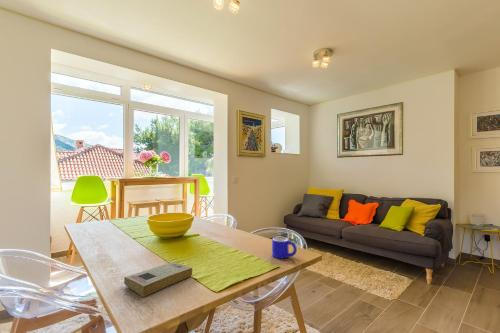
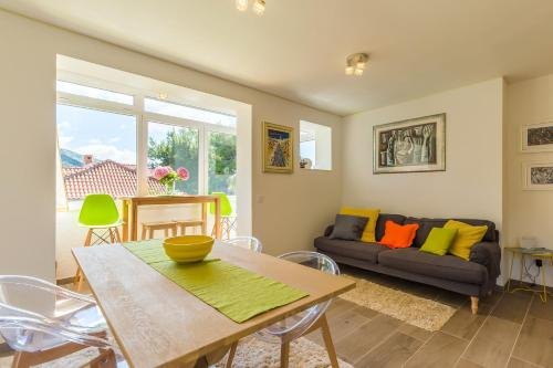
- mug [271,236,298,259]
- book [123,261,193,298]
